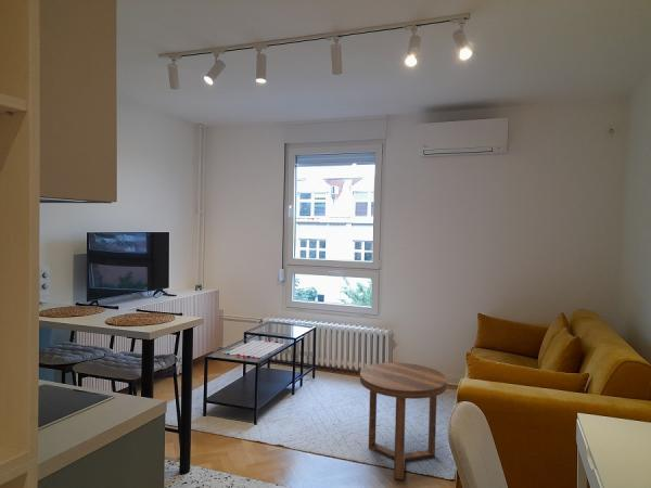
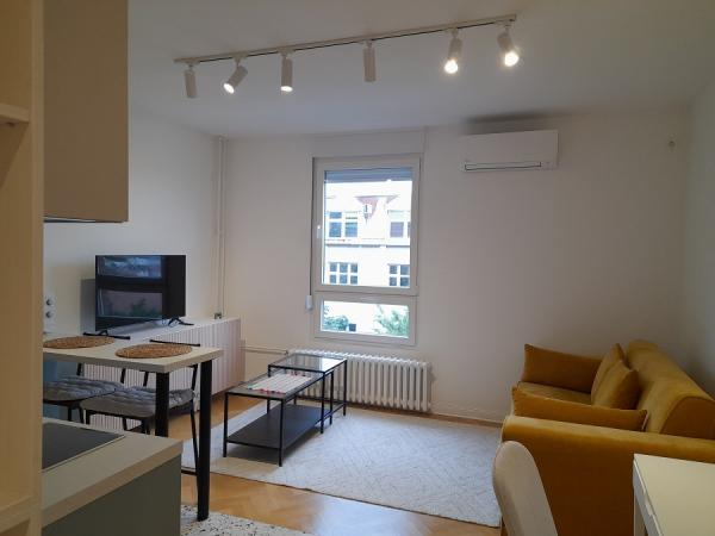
- side table [359,361,448,480]
